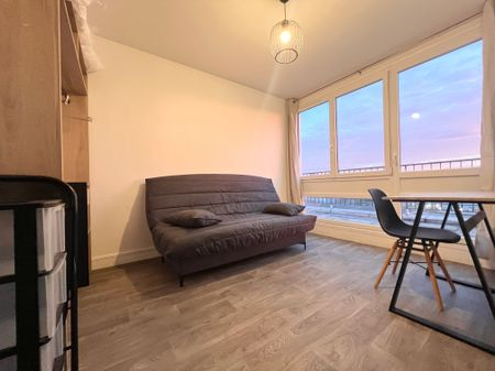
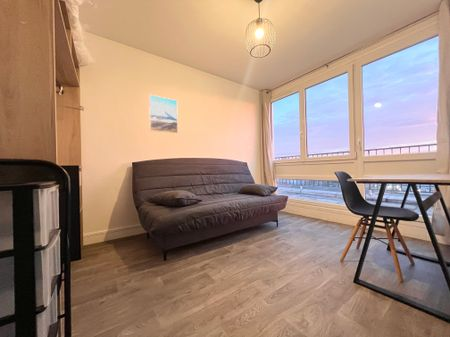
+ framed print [148,94,179,134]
